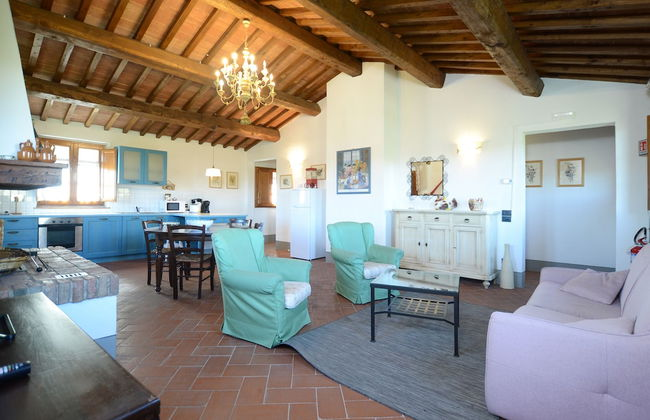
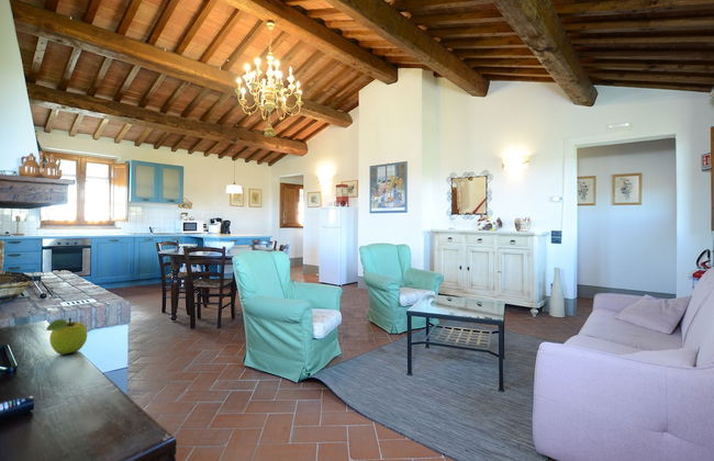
+ fruit [46,317,88,356]
